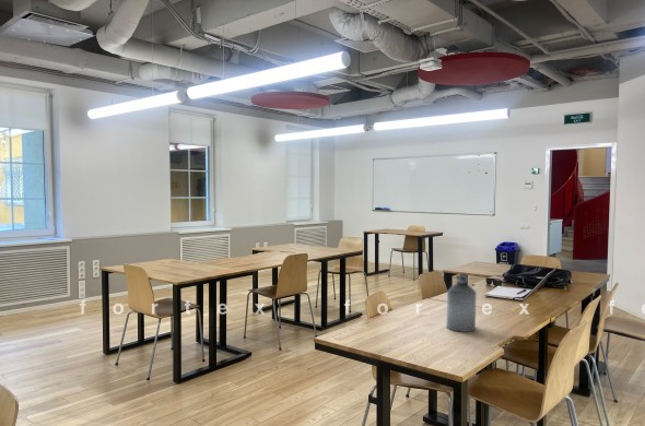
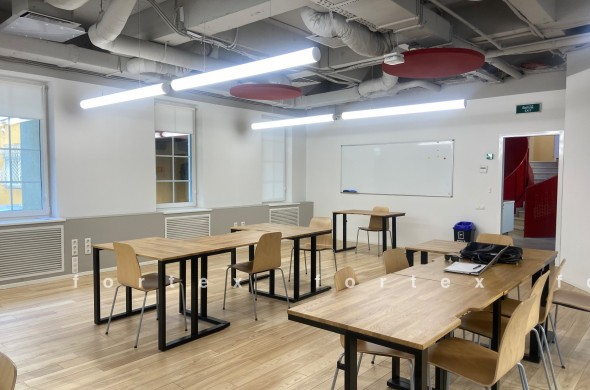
- bottle [446,272,477,333]
